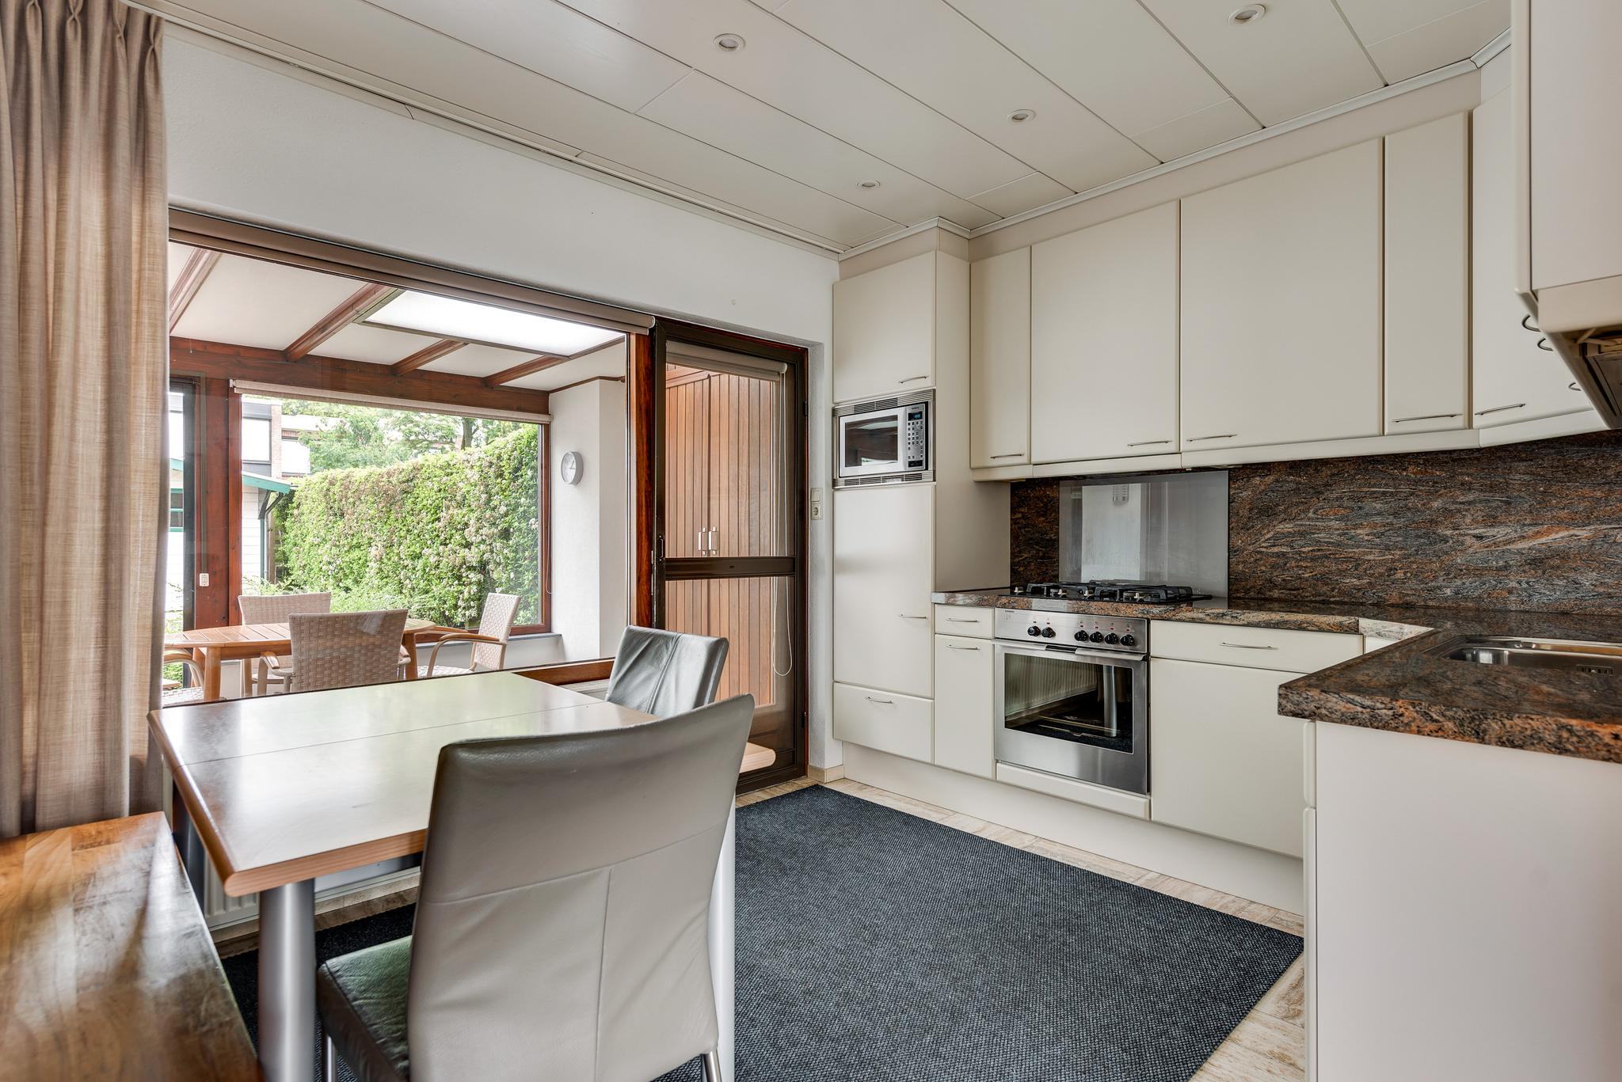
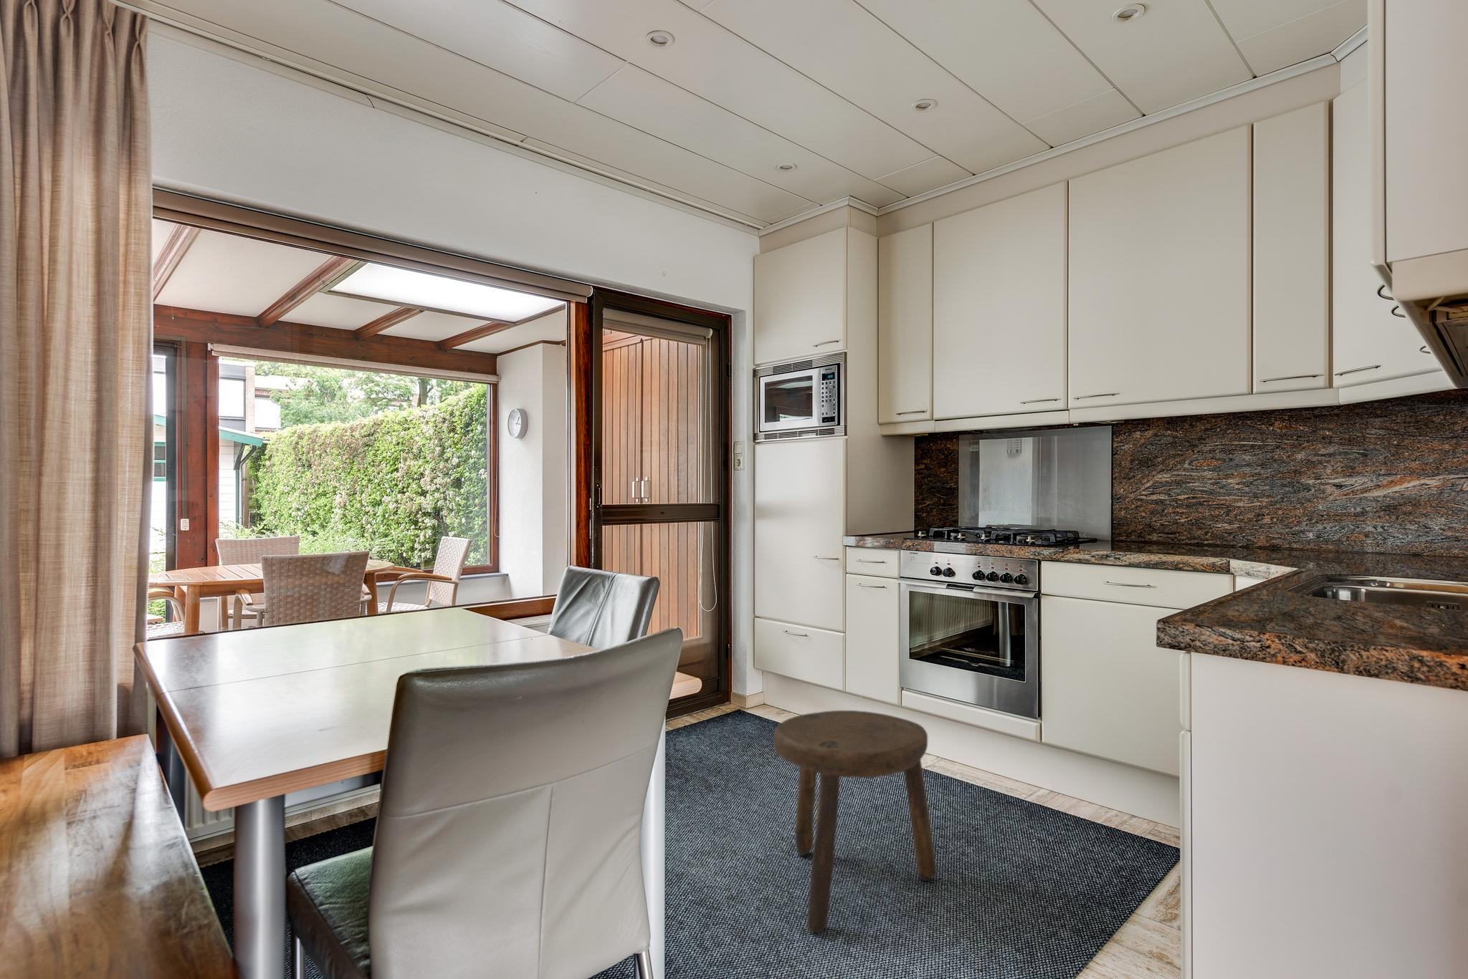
+ stool [774,710,938,933]
